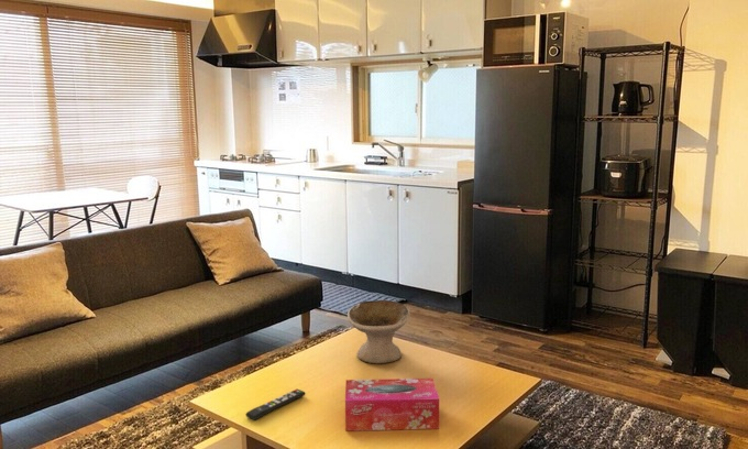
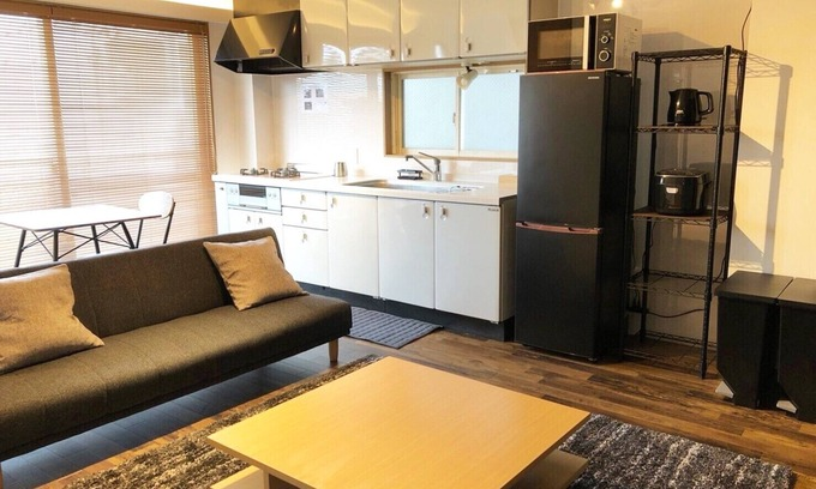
- bowl [346,299,411,364]
- tissue box [344,377,440,432]
- remote control [244,388,306,421]
